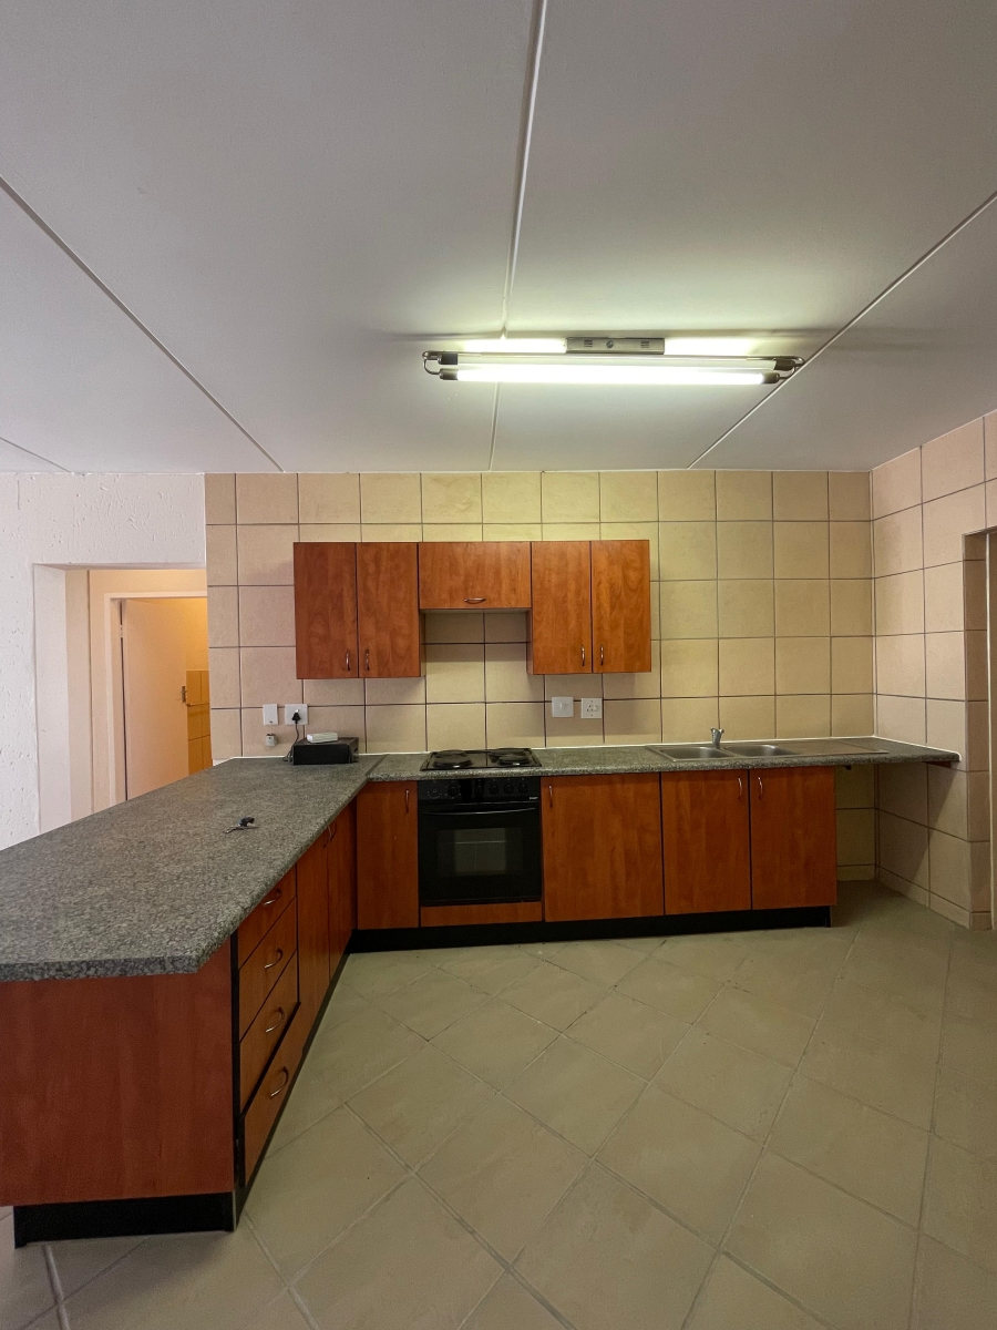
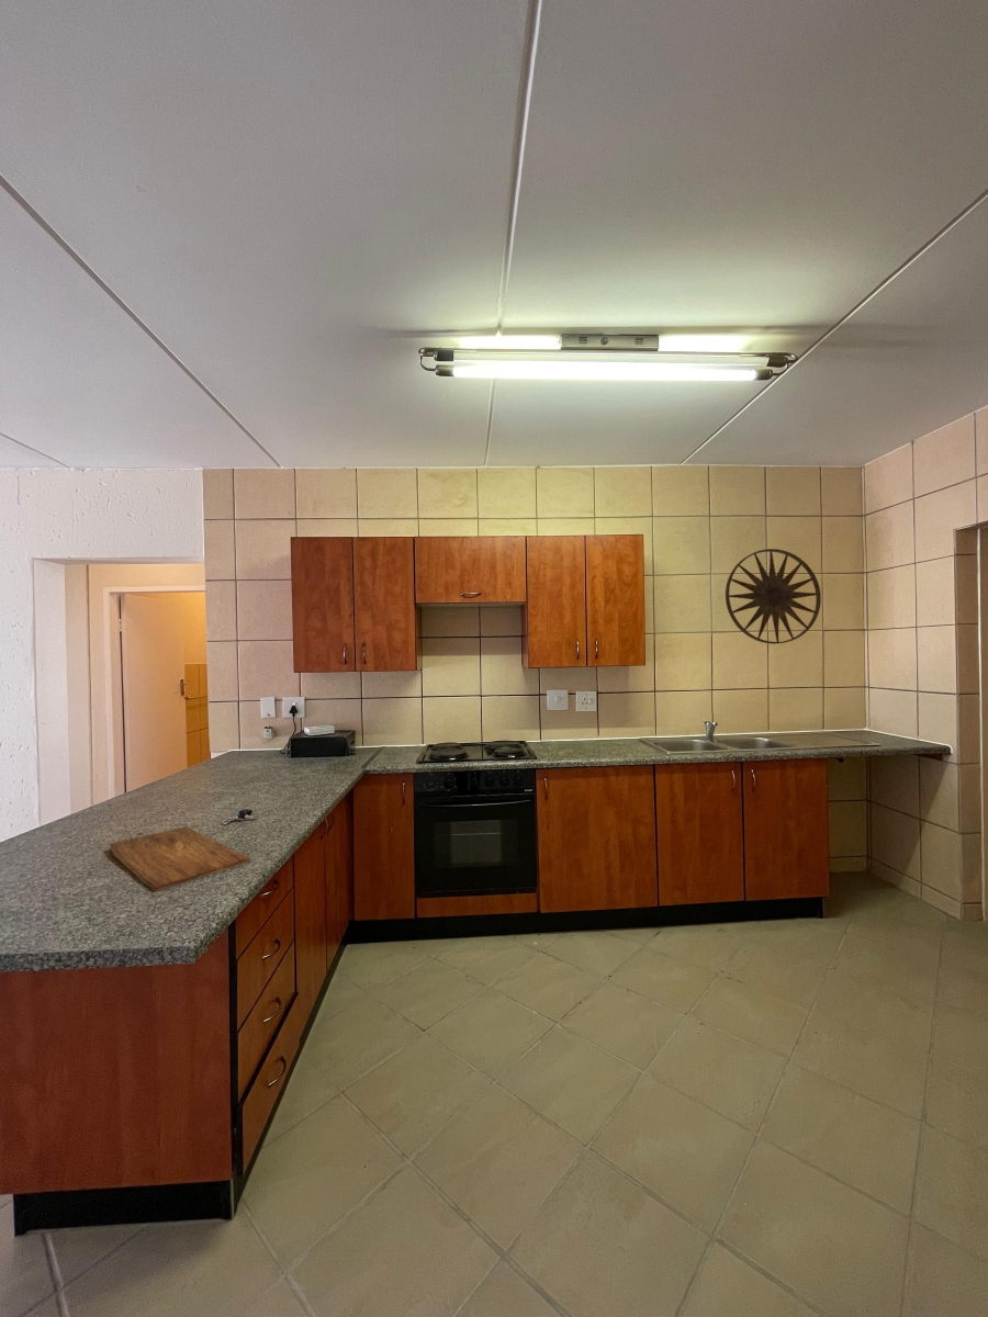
+ wall art [725,548,822,645]
+ cutting board [109,825,251,892]
